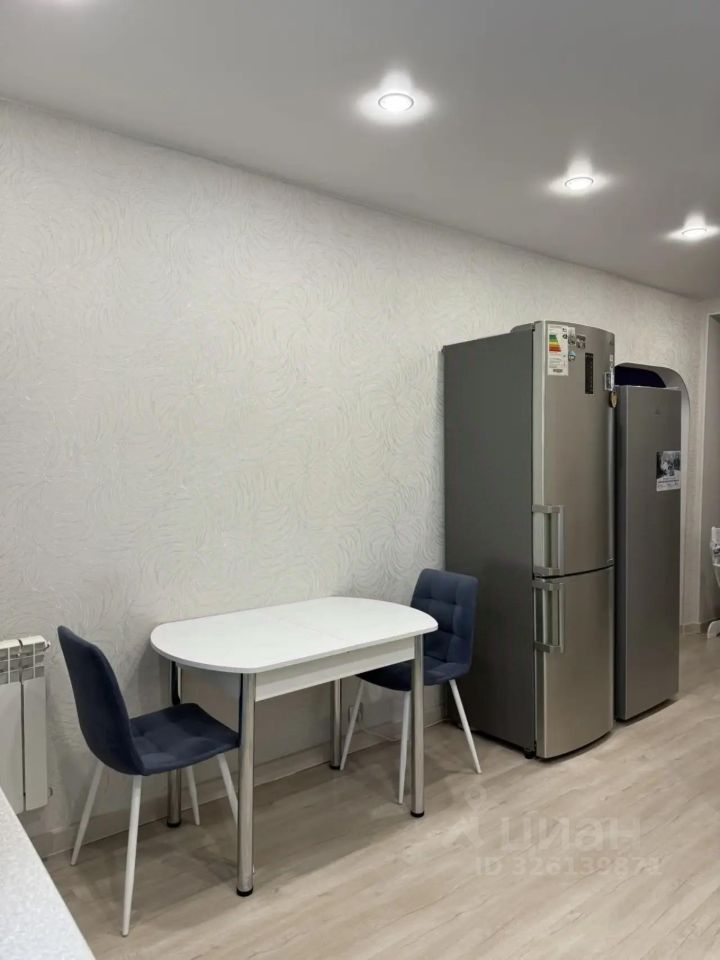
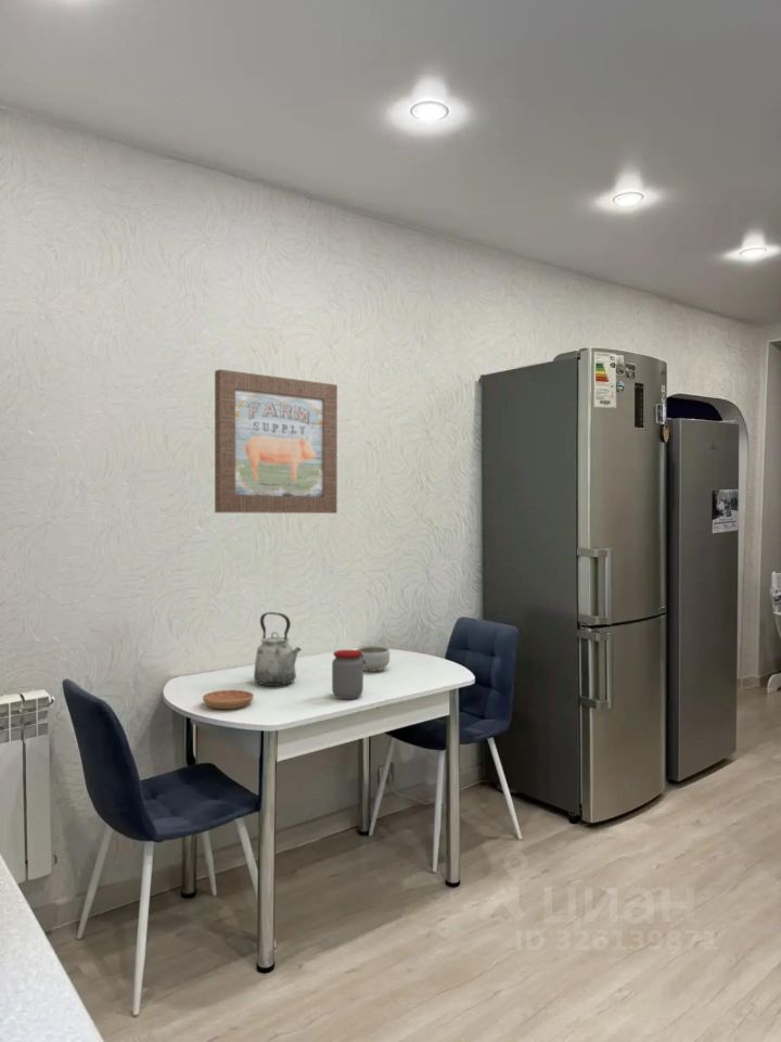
+ jar [331,649,364,700]
+ kettle [253,611,303,687]
+ saucer [202,689,255,710]
+ wall art [214,368,338,514]
+ bowl [356,645,390,672]
